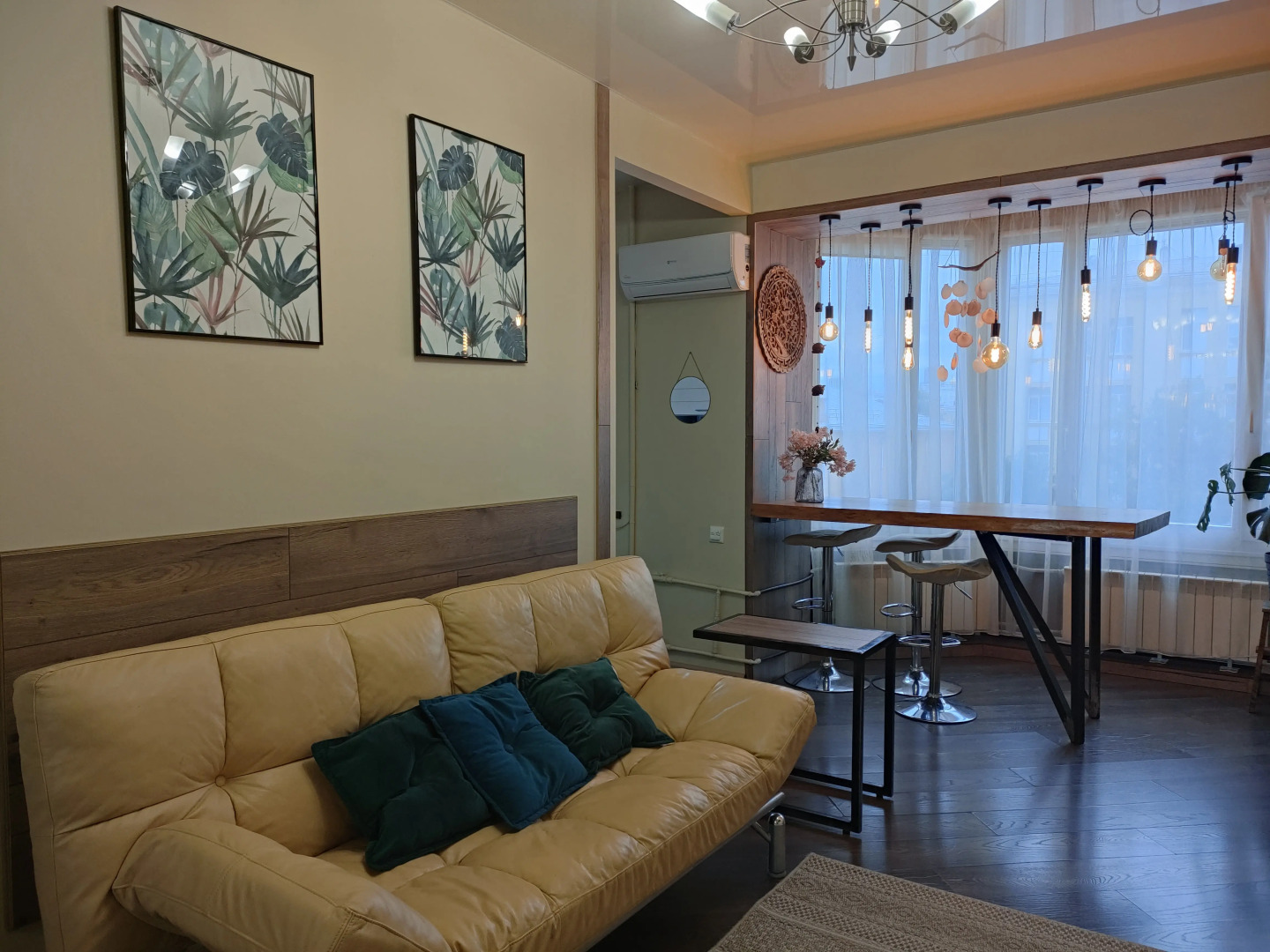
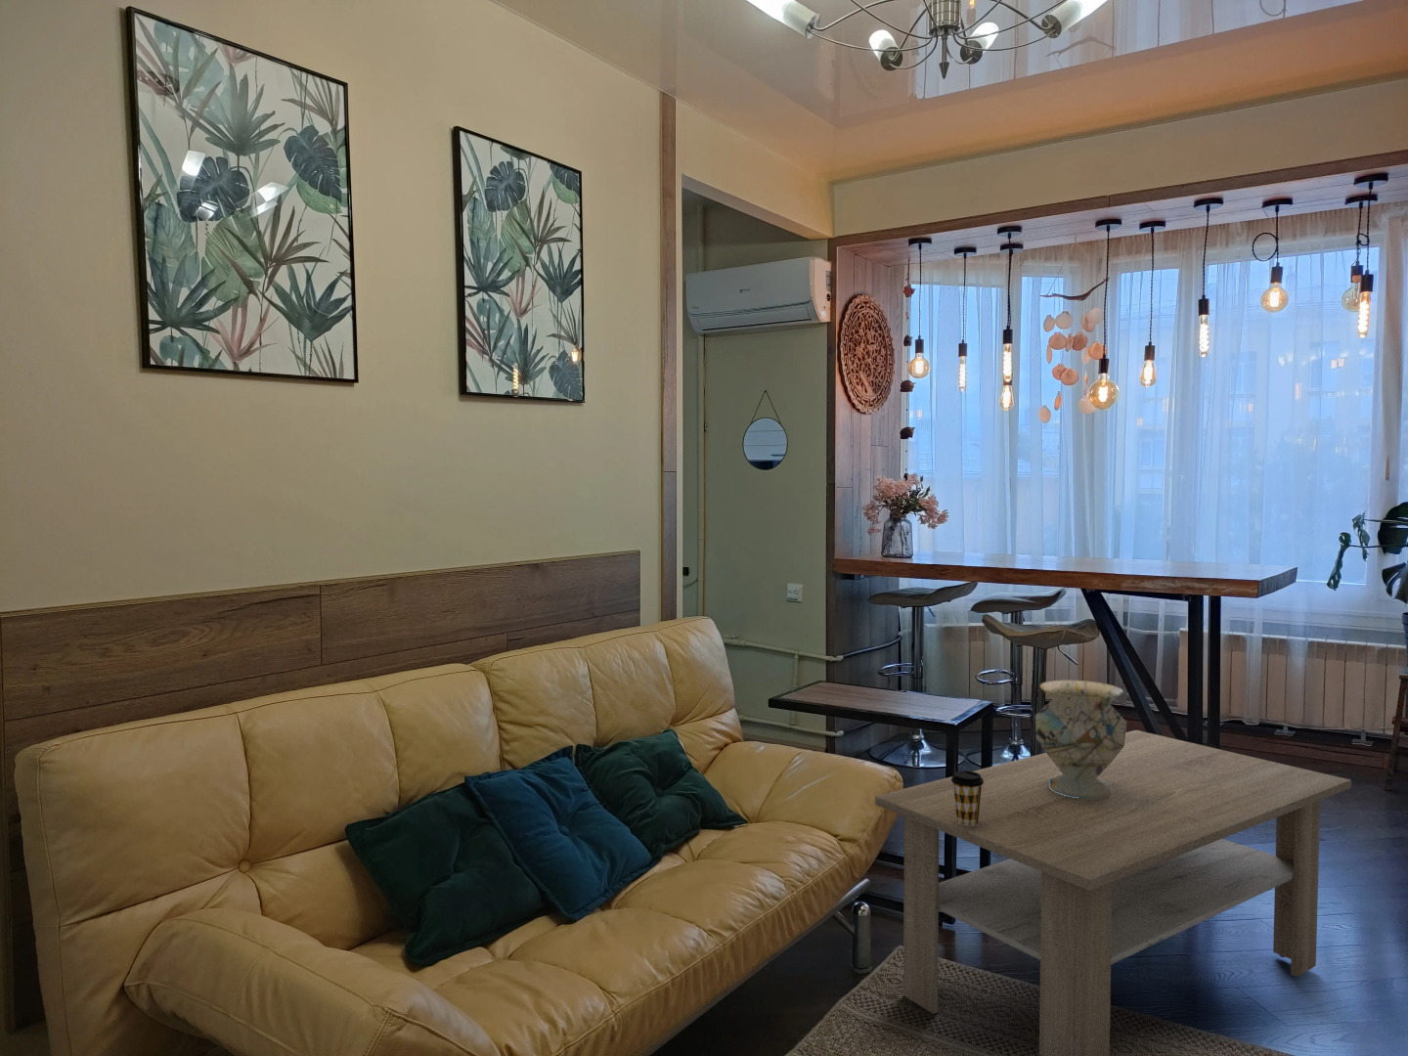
+ coffee table [874,730,1353,1056]
+ coffee cup [951,770,983,826]
+ decorative vase [1034,680,1128,799]
